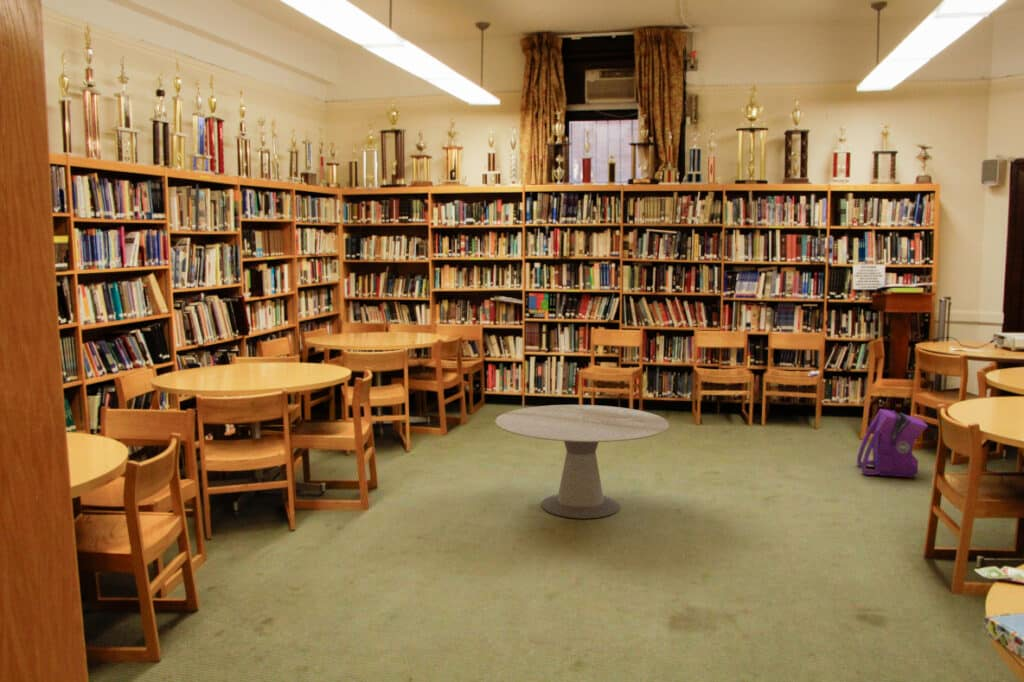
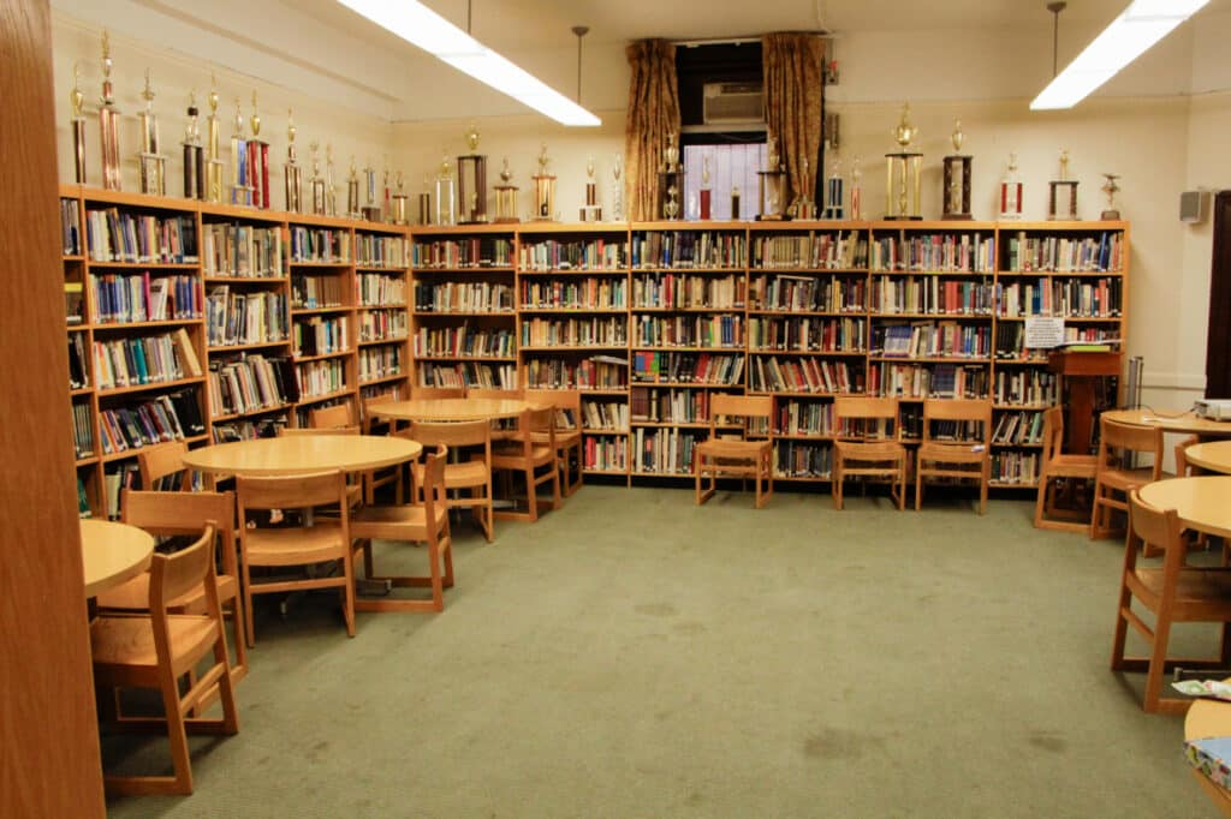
- round table [494,404,670,520]
- backpack [856,408,929,479]
